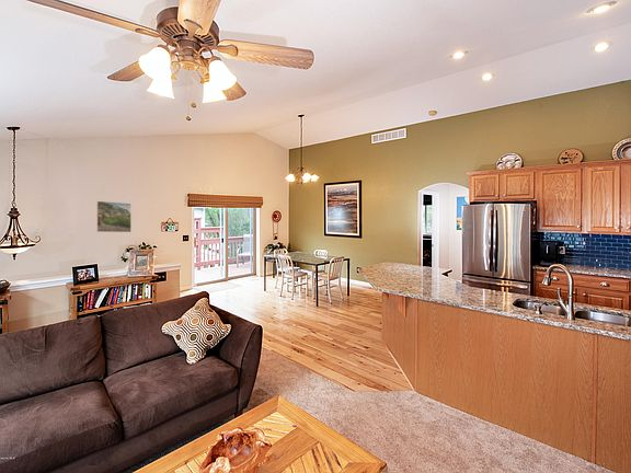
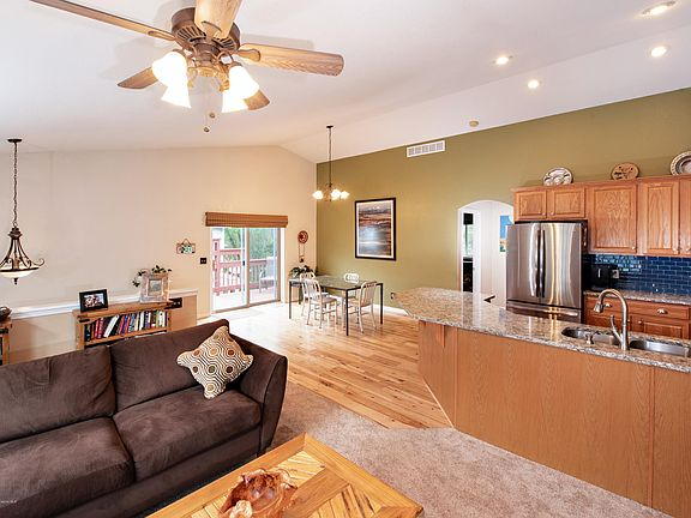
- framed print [95,200,133,233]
